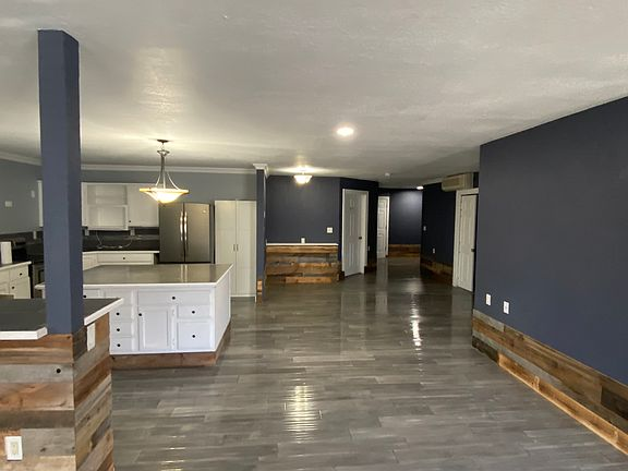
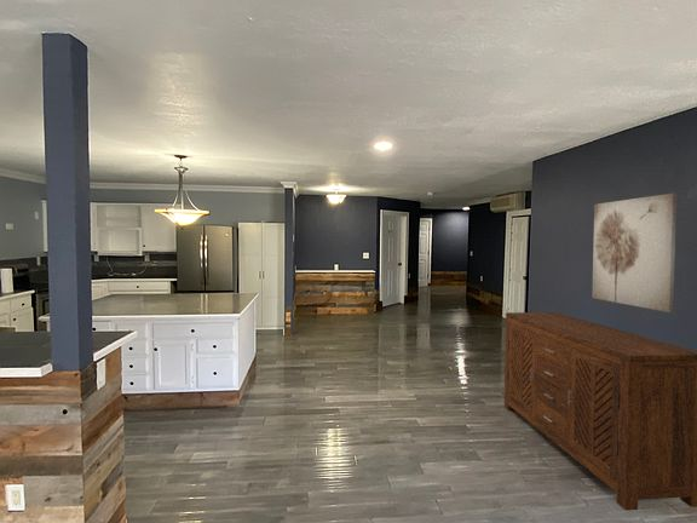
+ sideboard [503,311,697,512]
+ wall art [591,192,678,314]
